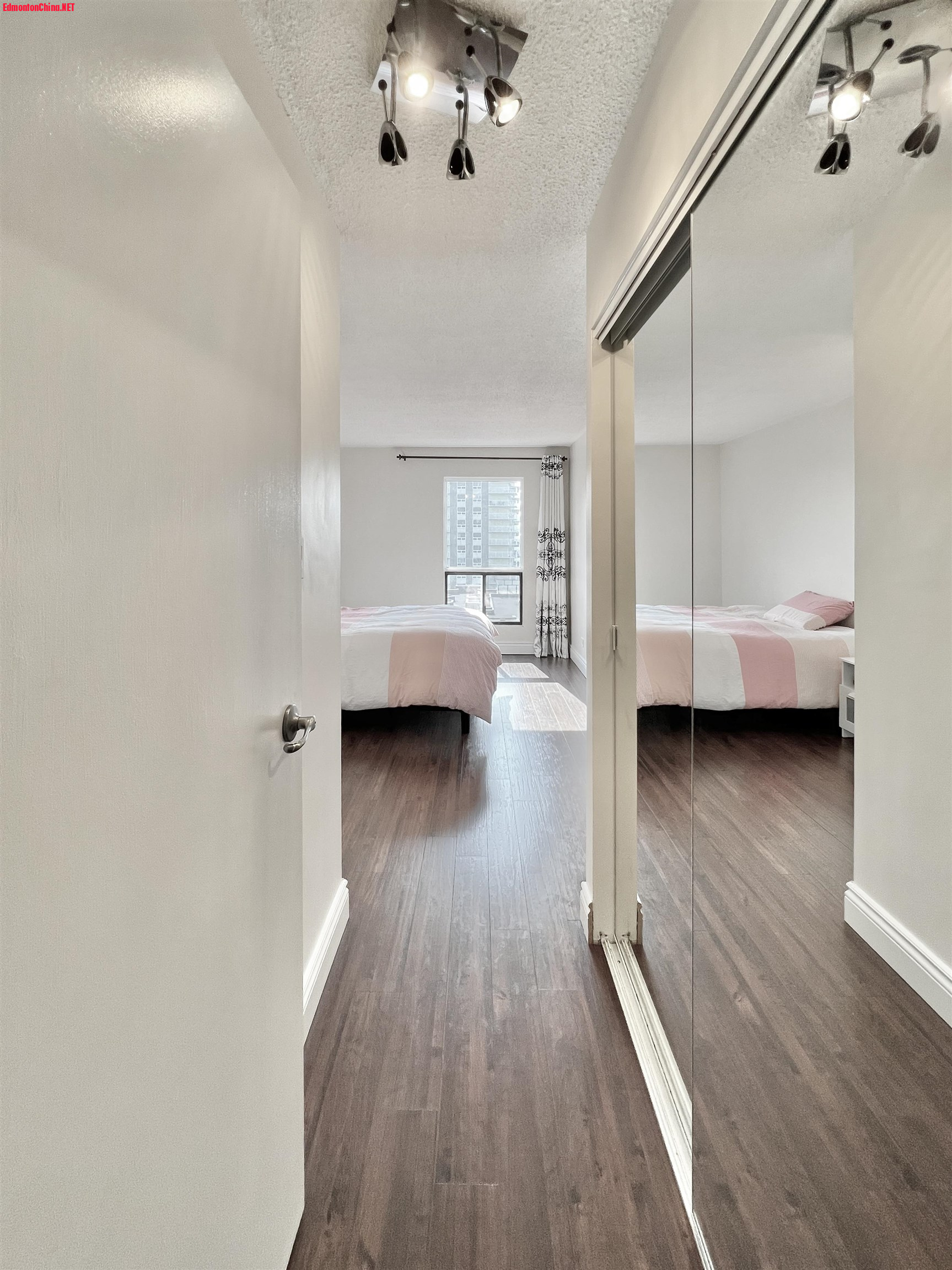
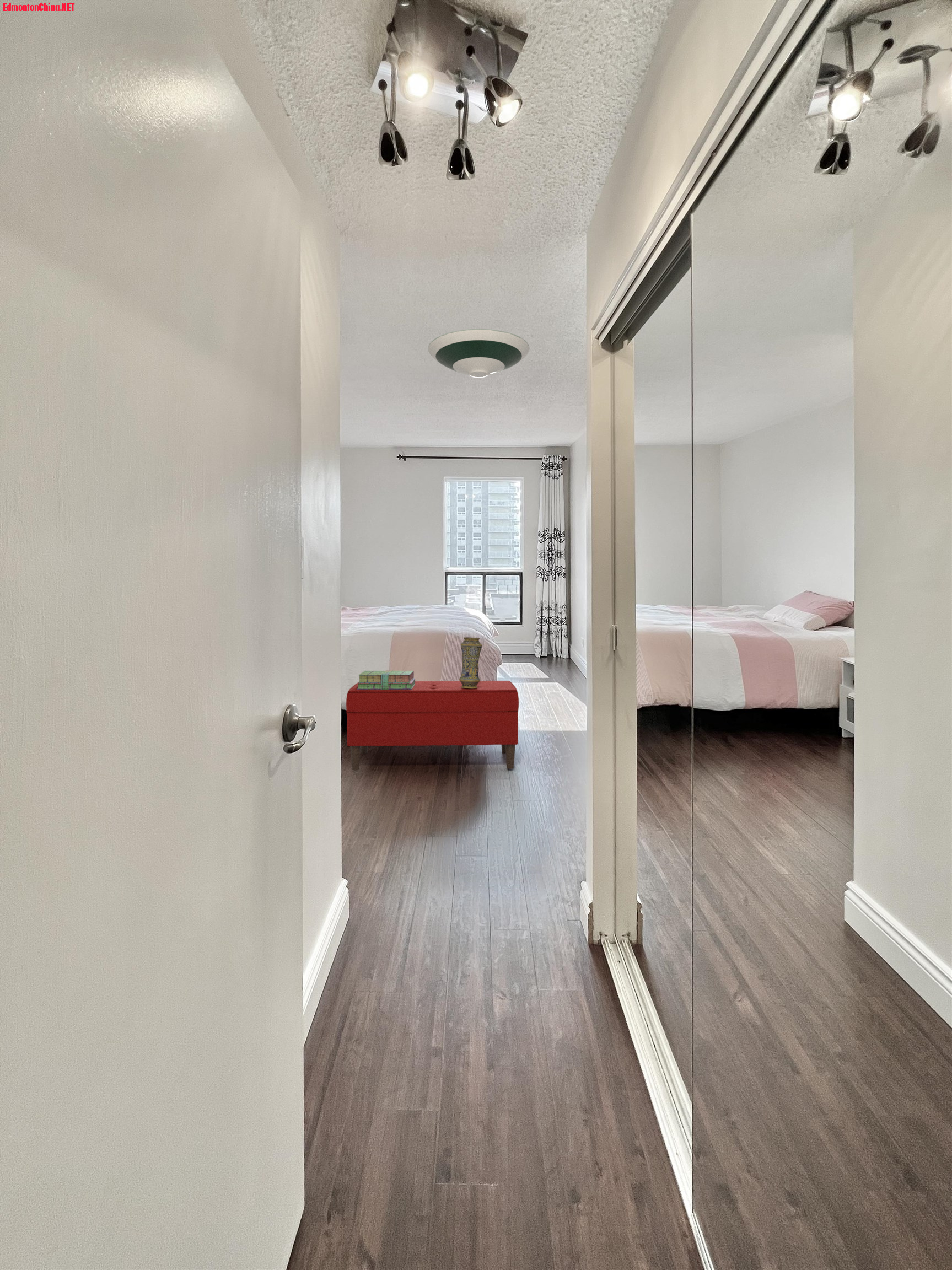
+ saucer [427,329,530,379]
+ stack of books [357,670,416,690]
+ vase [459,637,483,688]
+ bench [346,680,519,771]
